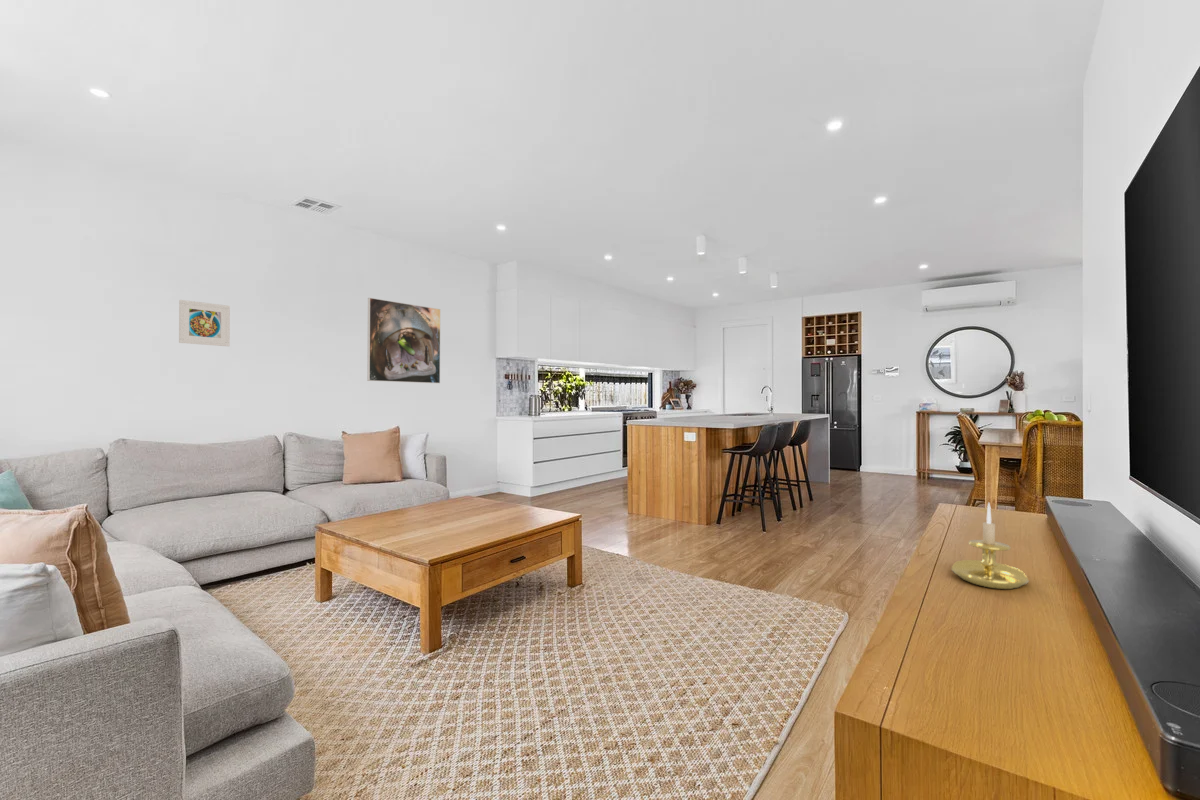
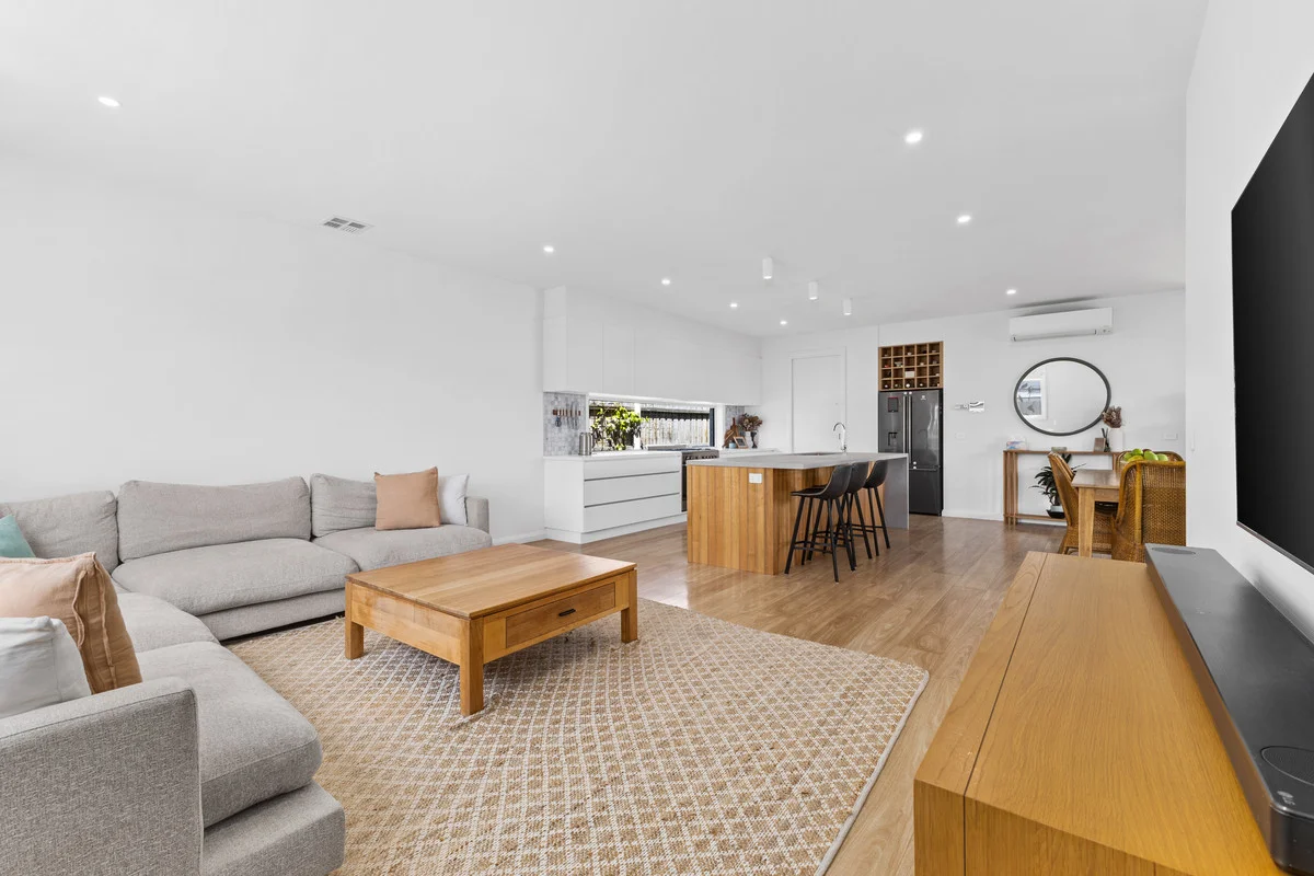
- candle holder [951,502,1030,590]
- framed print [178,299,231,347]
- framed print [366,297,441,384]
